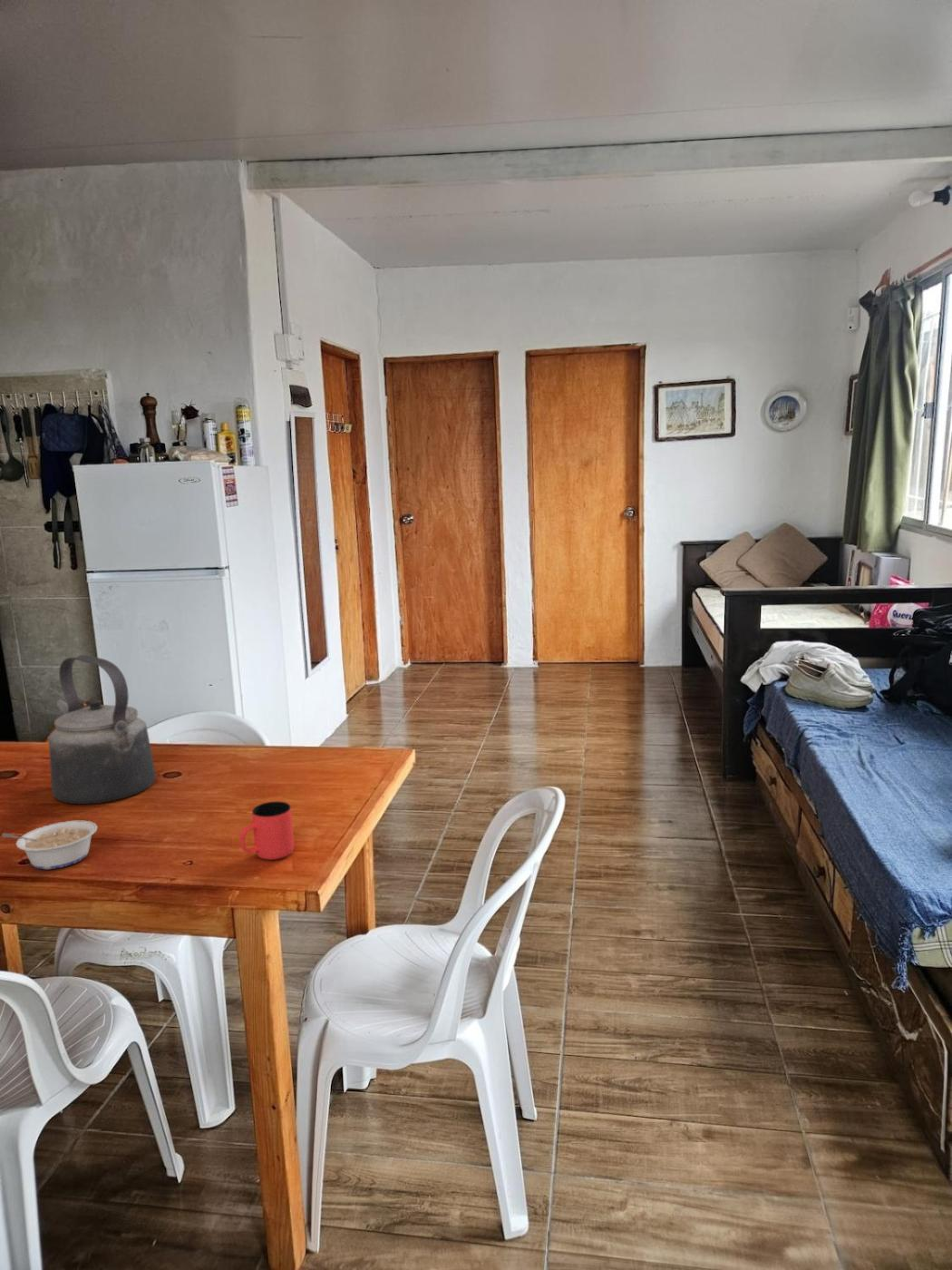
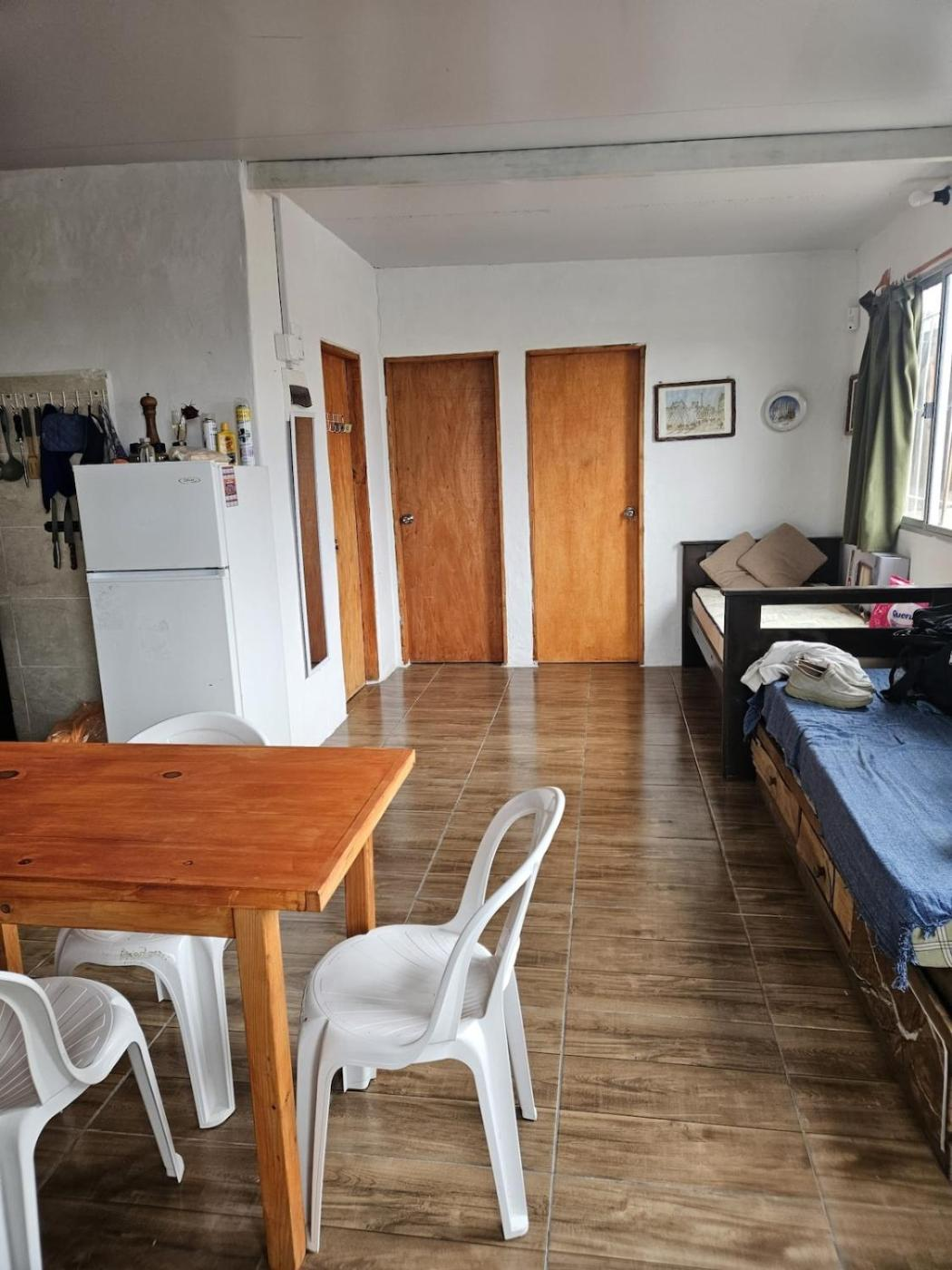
- cup [239,801,295,861]
- kettle [48,654,157,806]
- legume [1,820,98,870]
